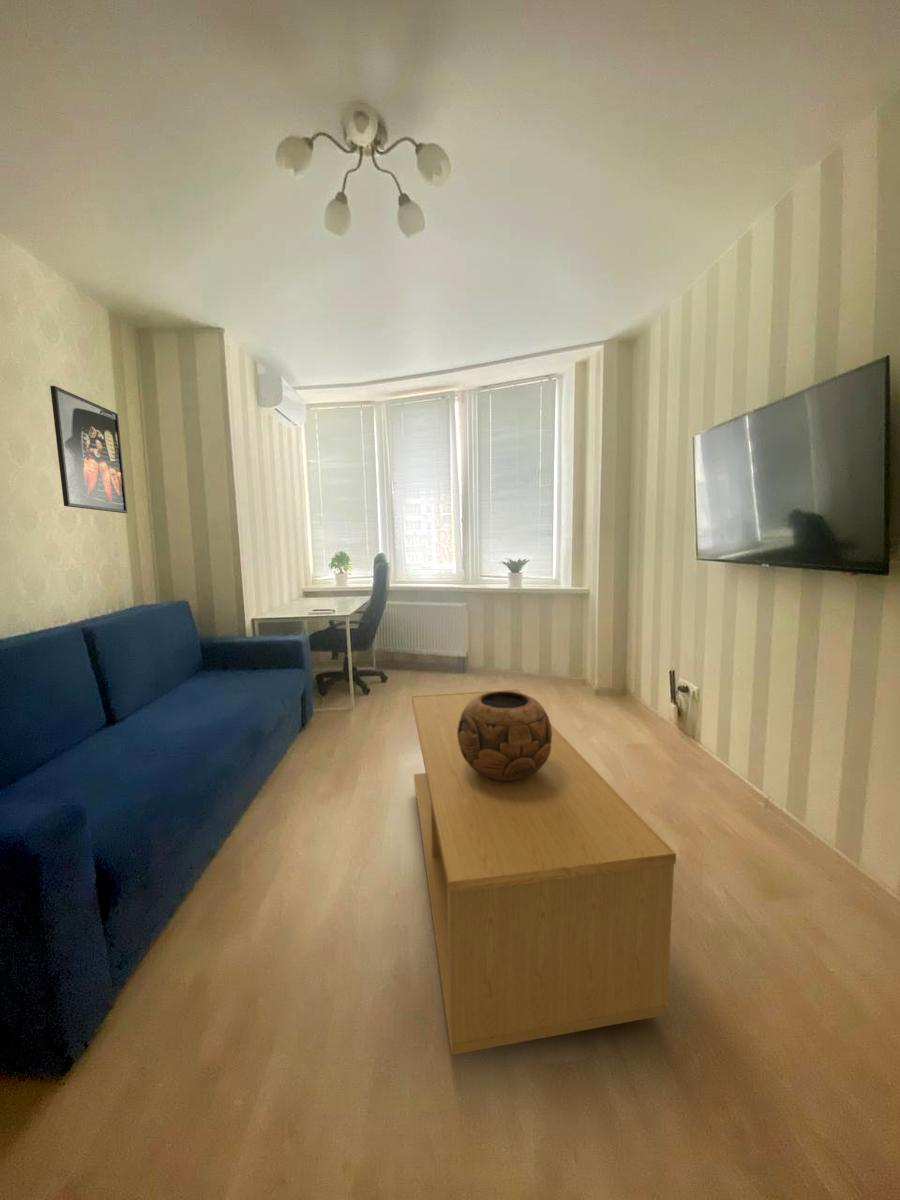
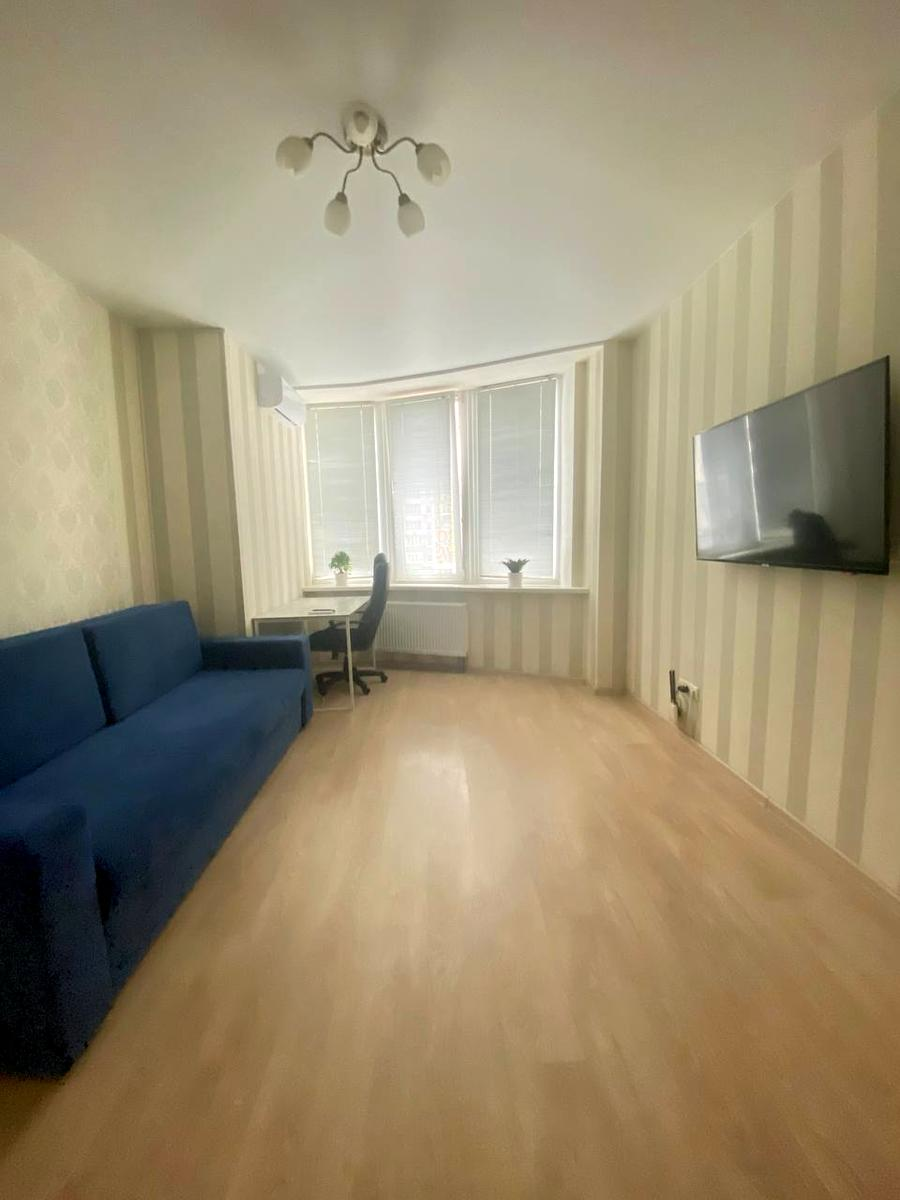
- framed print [49,385,129,514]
- coffee table [411,689,677,1056]
- decorative bowl [457,690,552,782]
